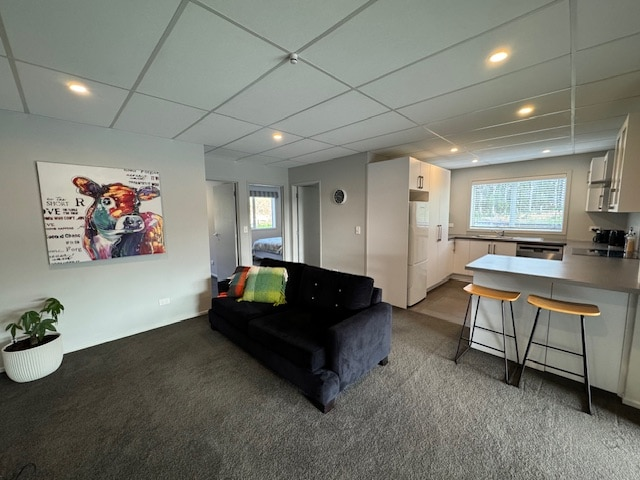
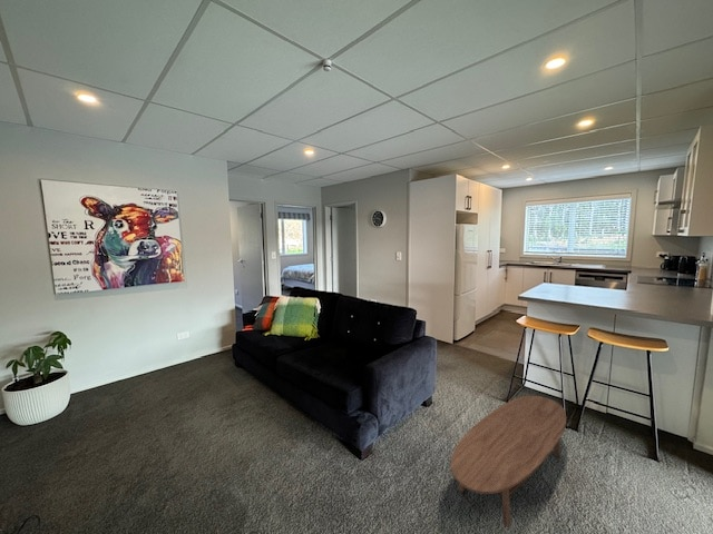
+ coffee table [450,395,567,530]
